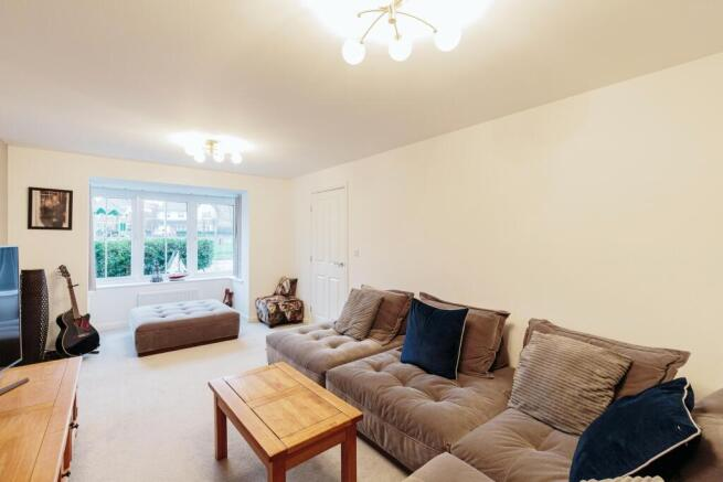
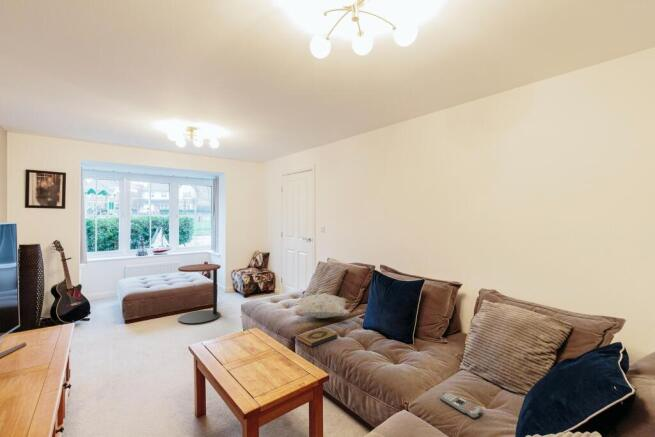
+ remote control [439,391,483,419]
+ side table [177,263,222,325]
+ hardback book [296,327,338,348]
+ decorative pillow [293,292,351,319]
